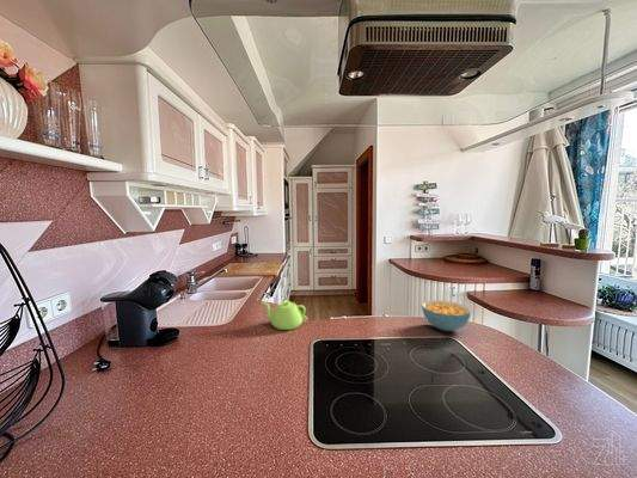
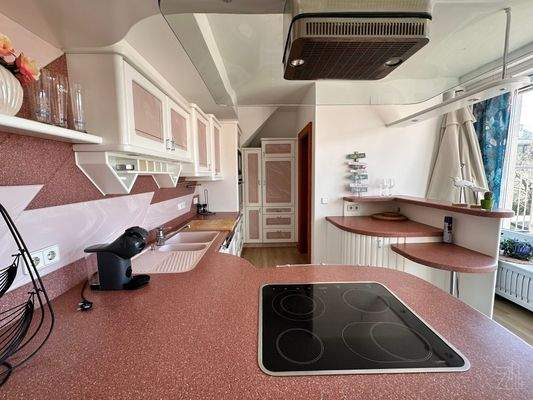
- cereal bowl [421,299,472,332]
- teapot [262,299,308,331]
